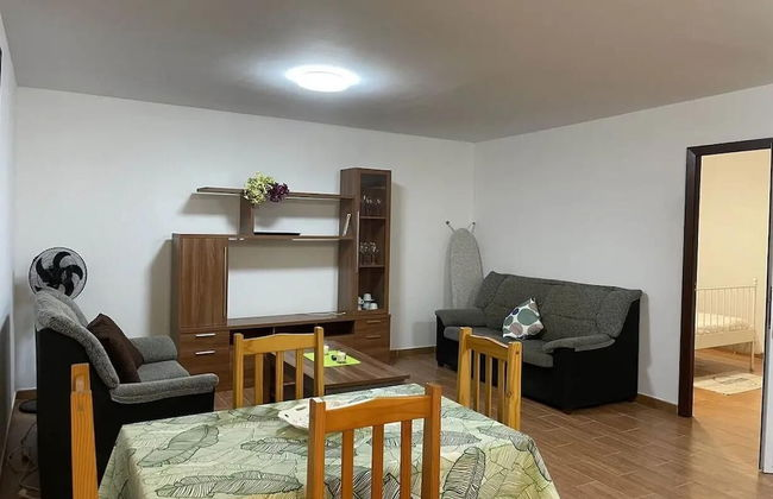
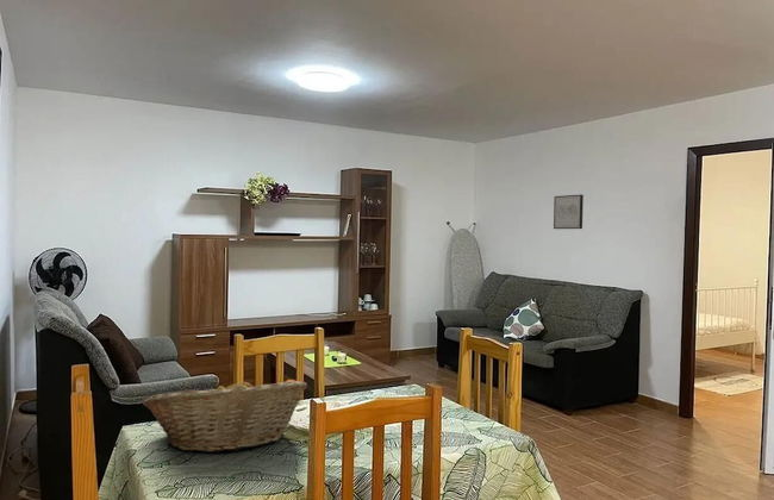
+ wall art [553,194,585,230]
+ fruit basket [142,376,308,454]
